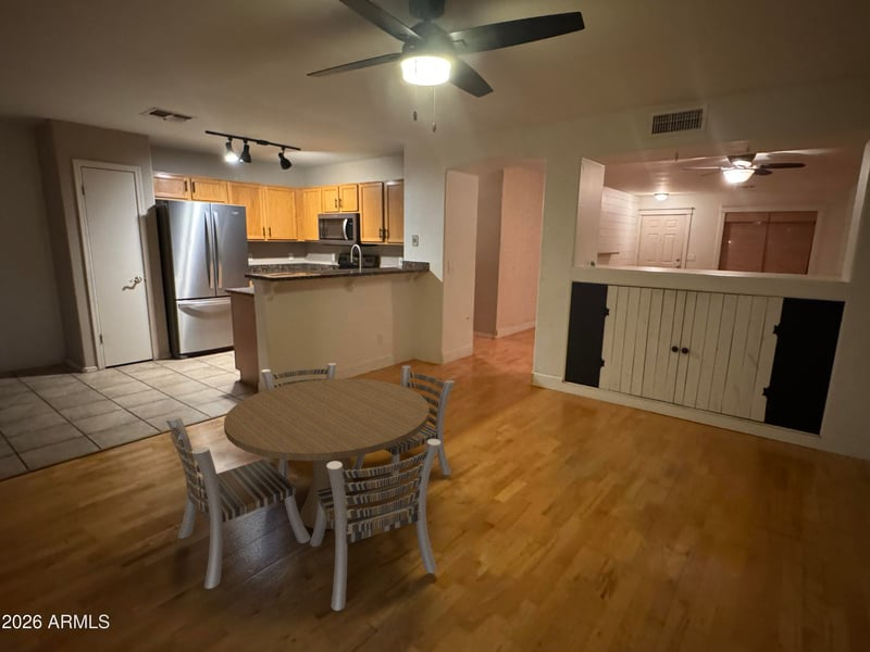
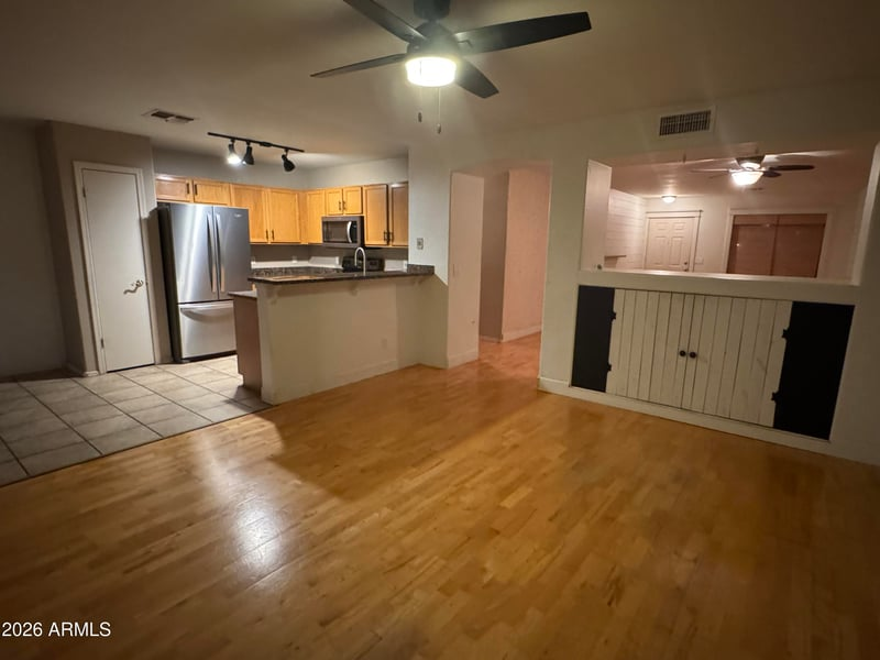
- dining table [164,362,456,612]
